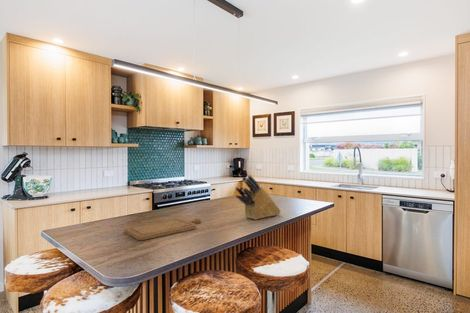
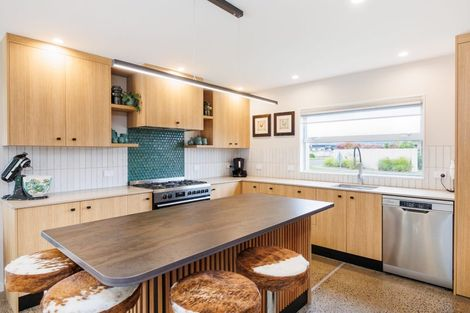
- chopping board [124,218,202,241]
- knife block [235,174,282,221]
